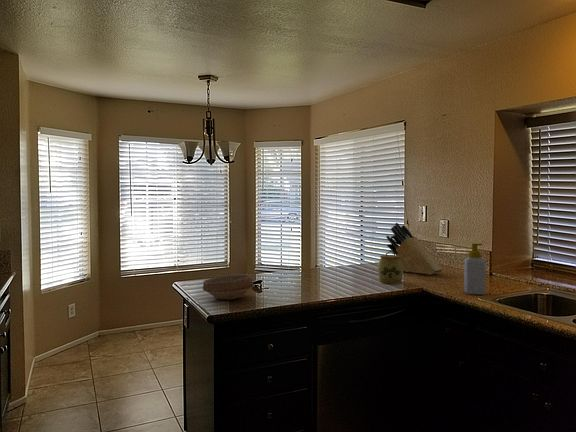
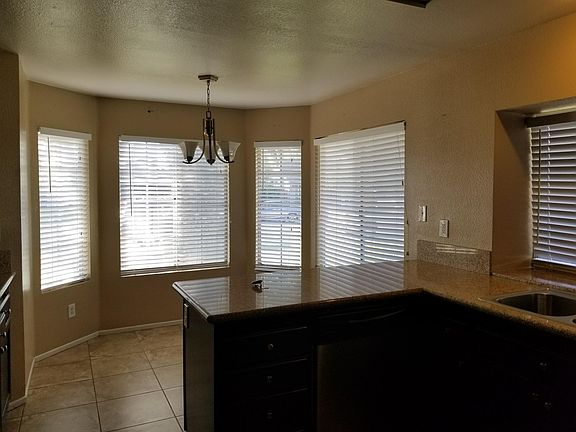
- knife block [385,222,444,276]
- soap bottle [463,242,486,296]
- bowl [202,273,254,300]
- jar [377,250,404,285]
